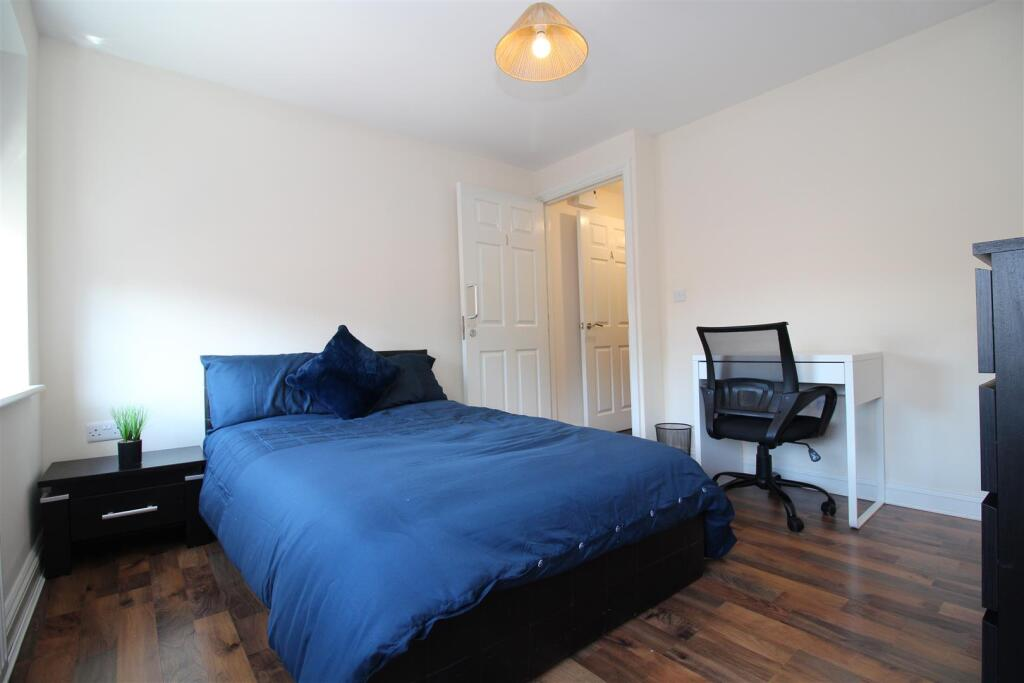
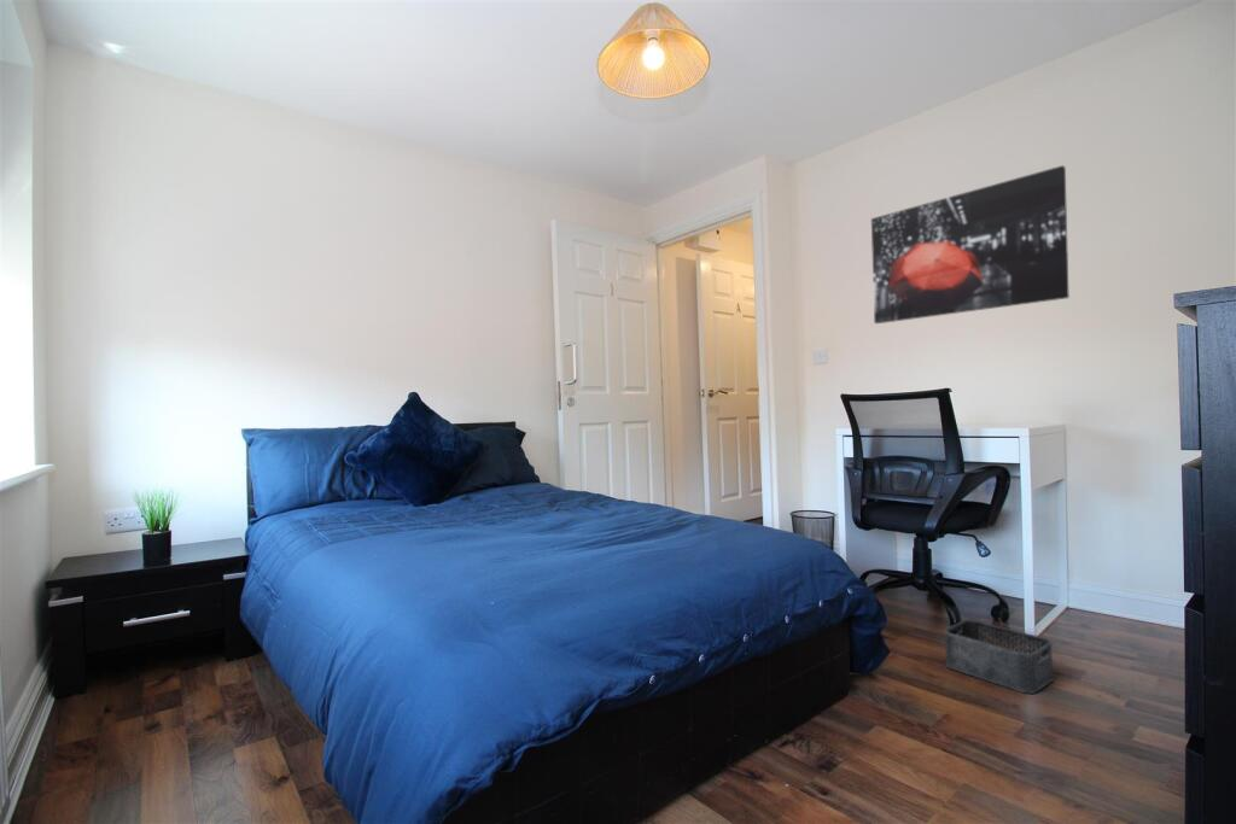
+ wall art [870,164,1071,325]
+ storage bin [944,619,1055,695]
